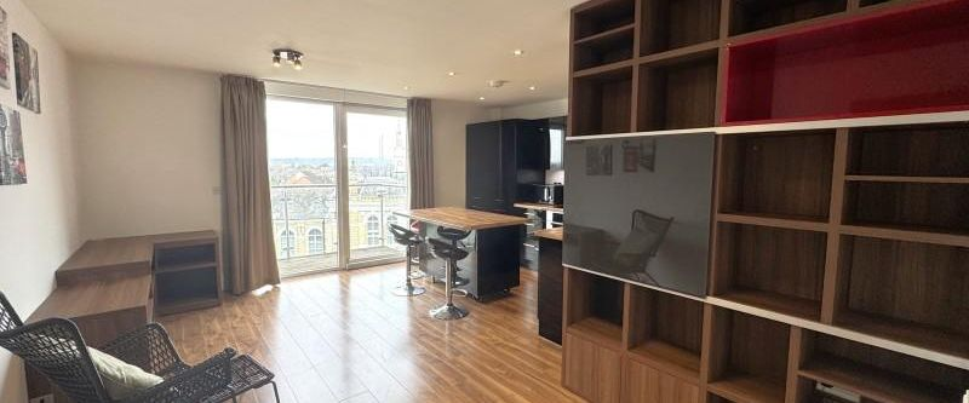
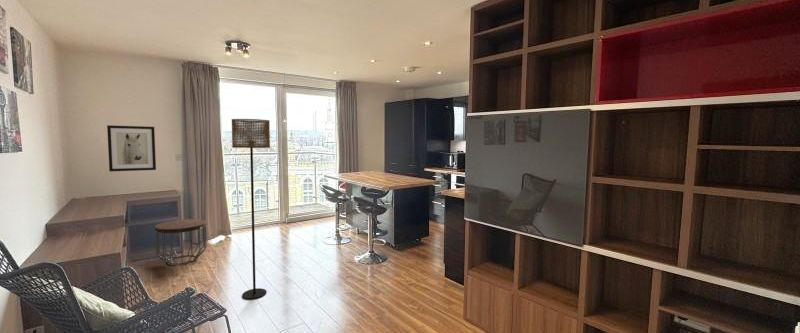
+ wall art [106,124,157,172]
+ side table [154,218,208,265]
+ floor lamp [231,118,271,300]
